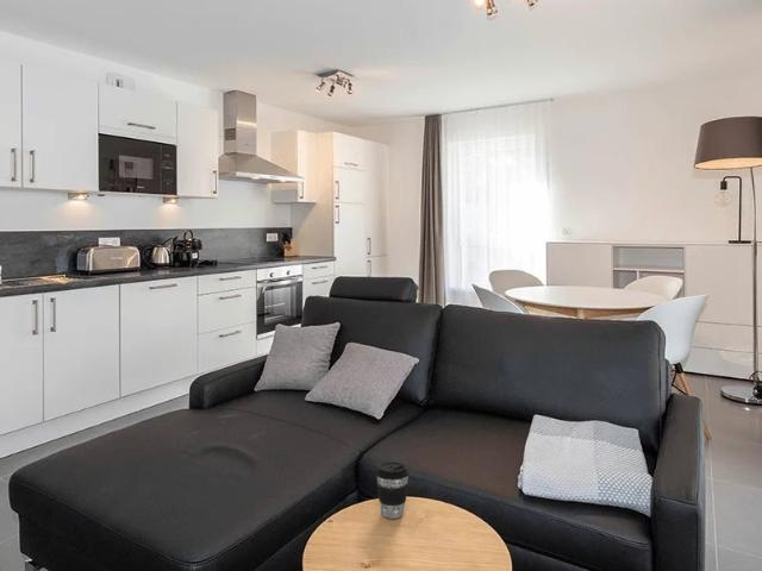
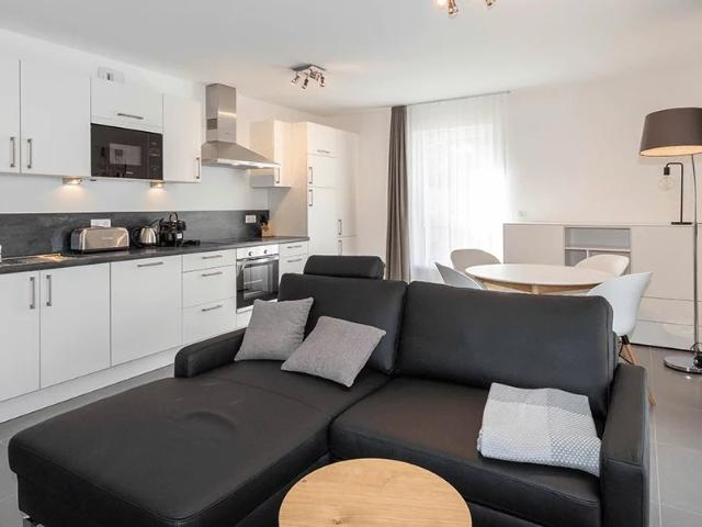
- coffee cup [374,460,410,520]
